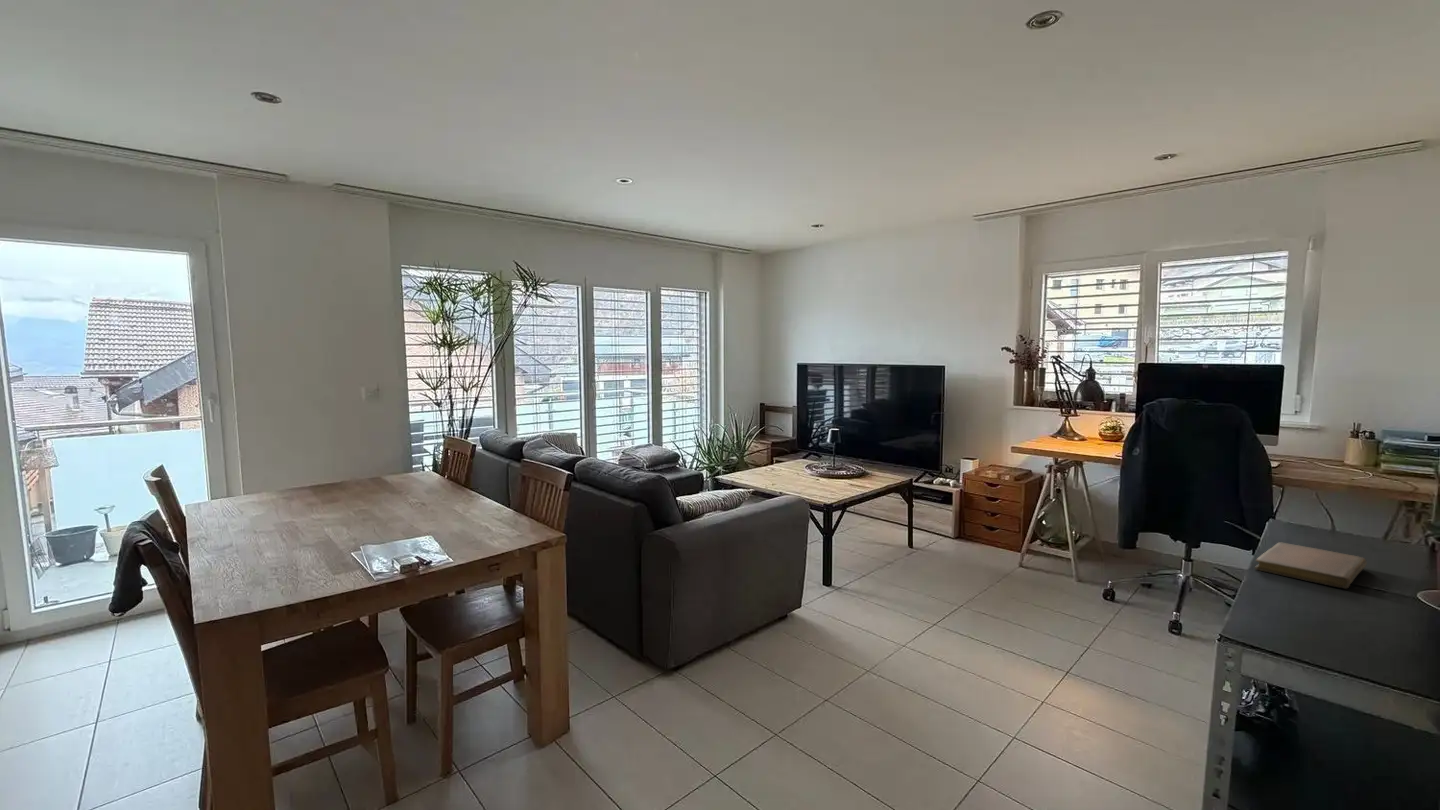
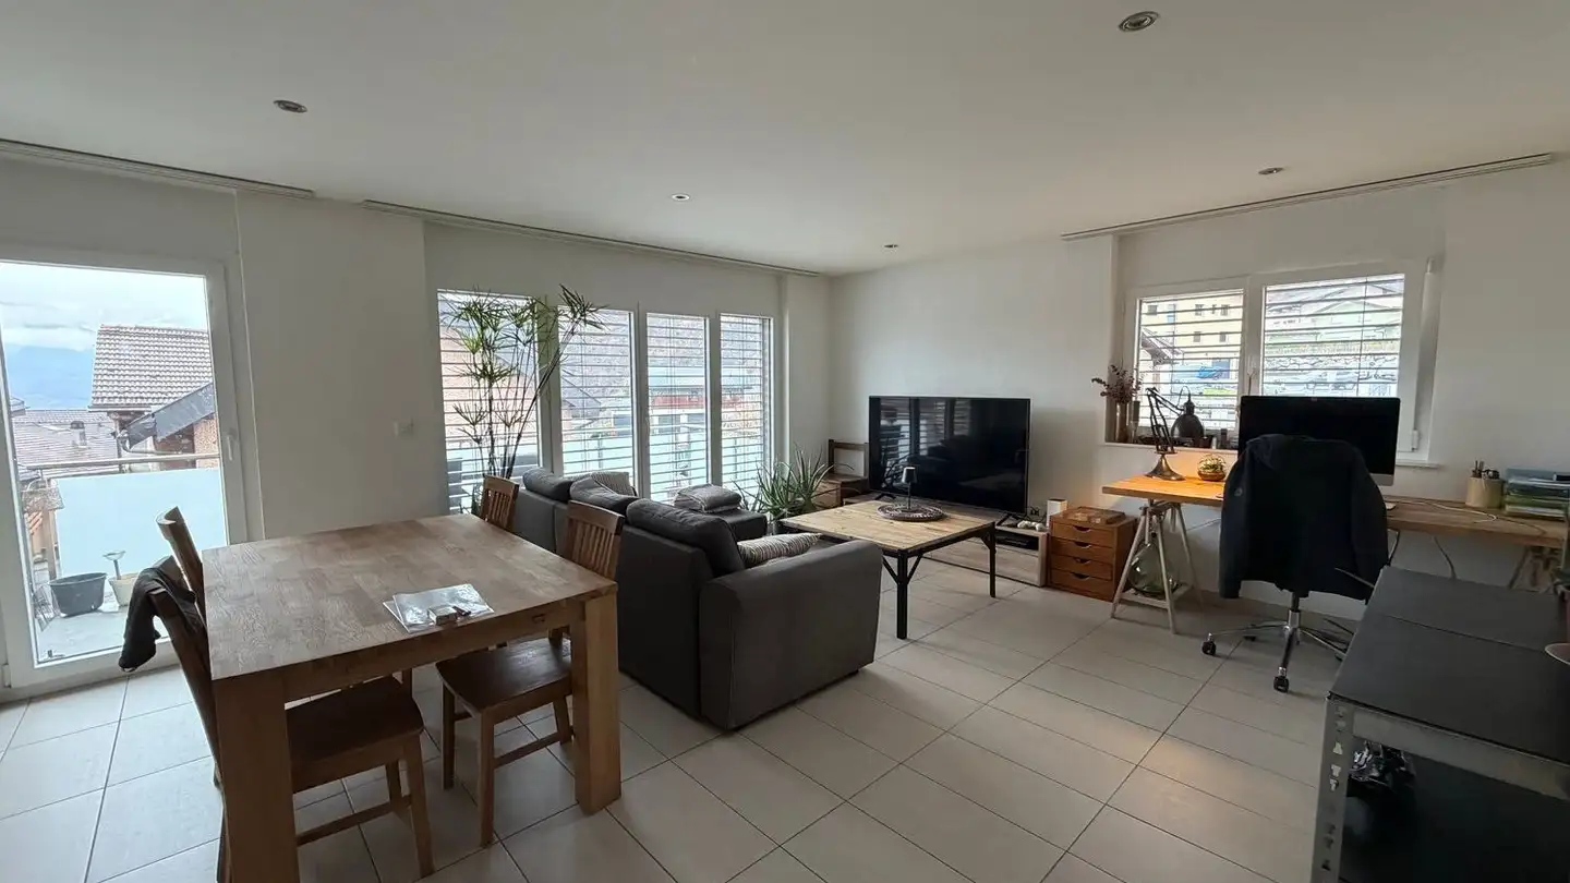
- notebook [1254,541,1368,590]
